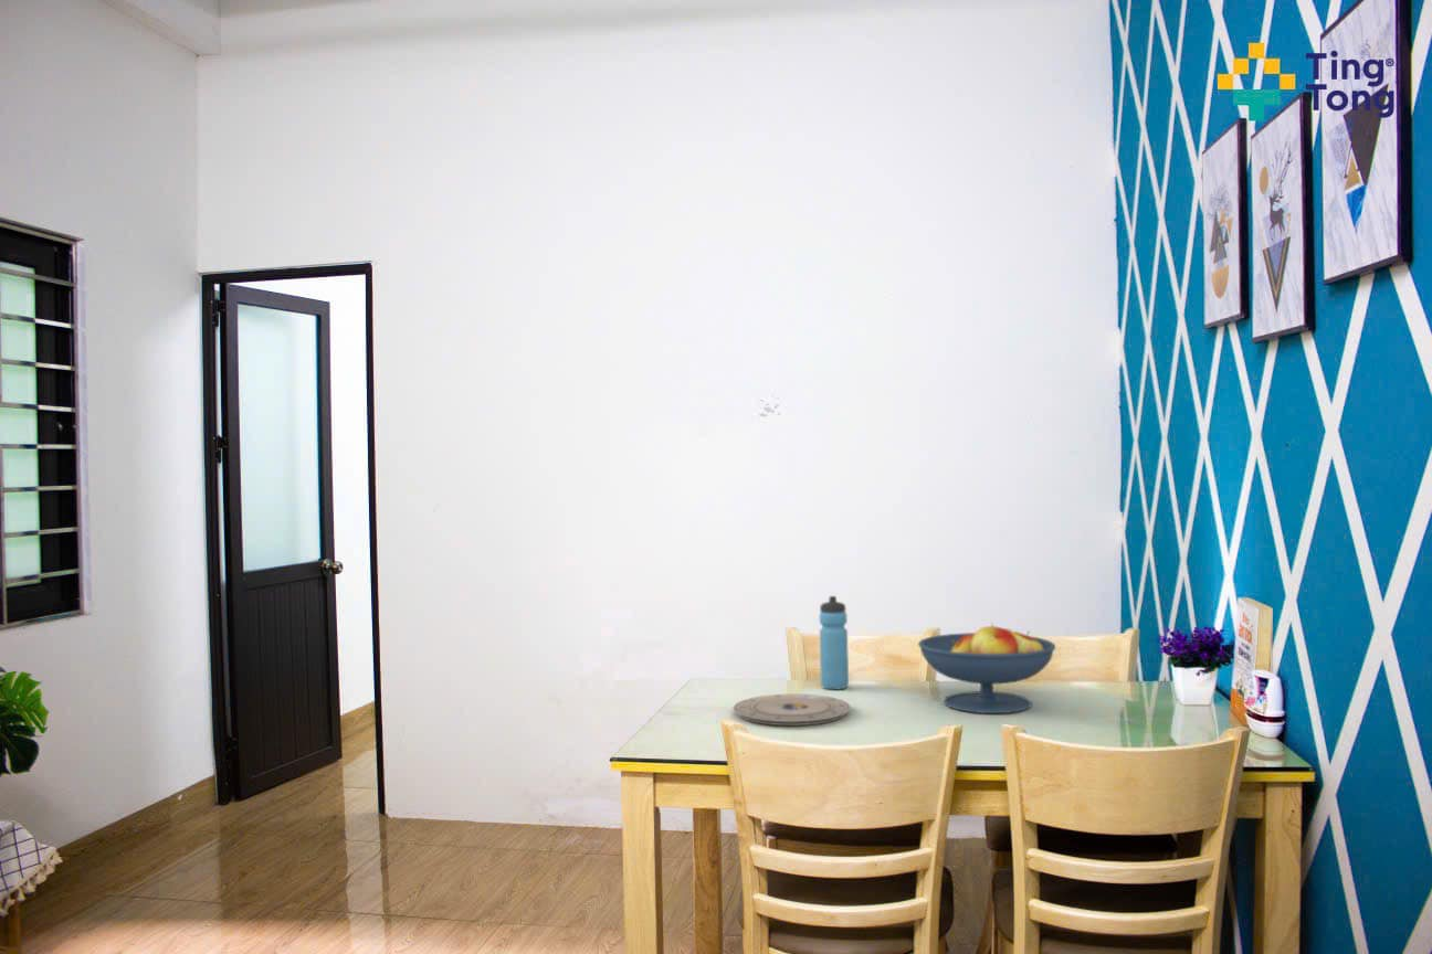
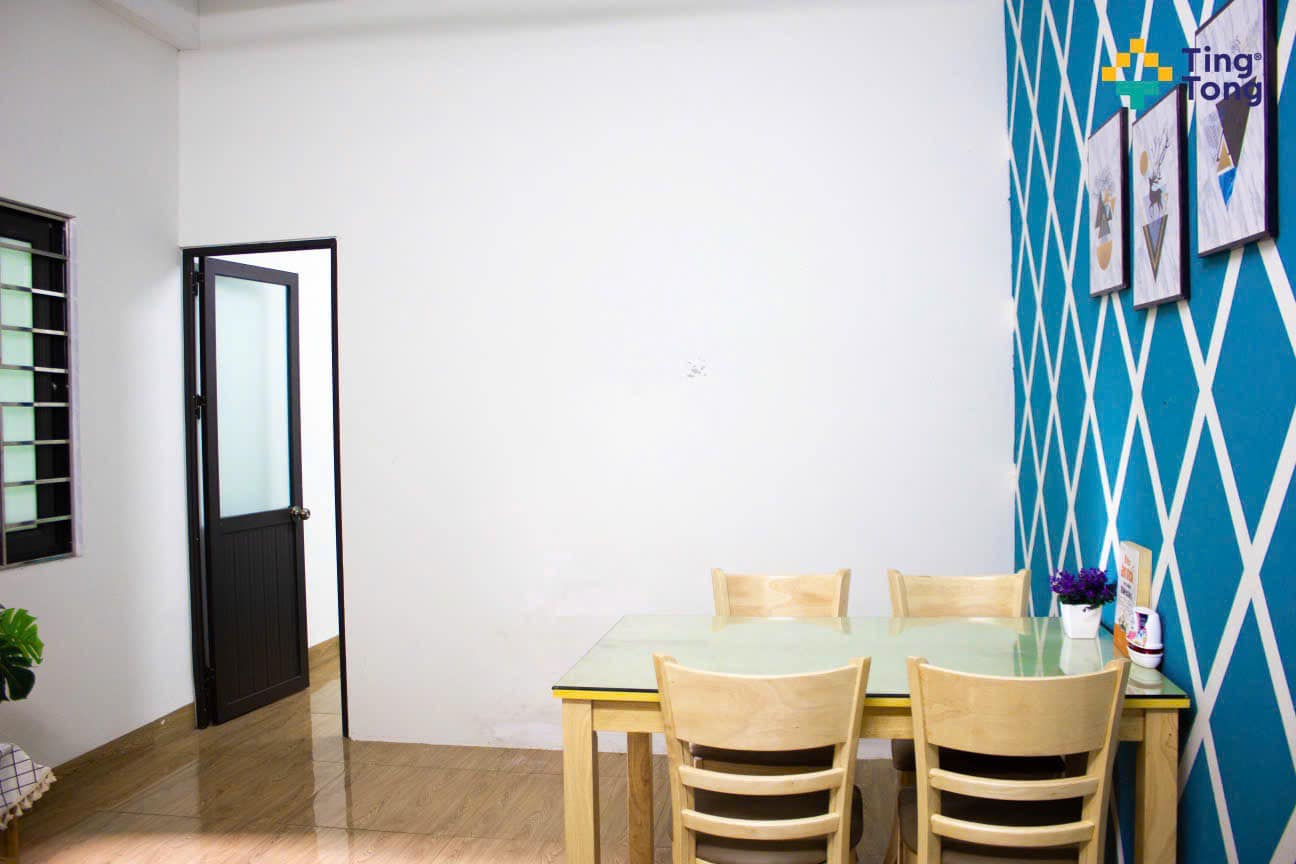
- water bottle [819,595,850,690]
- fruit bowl [917,623,1056,714]
- plate [733,693,852,727]
